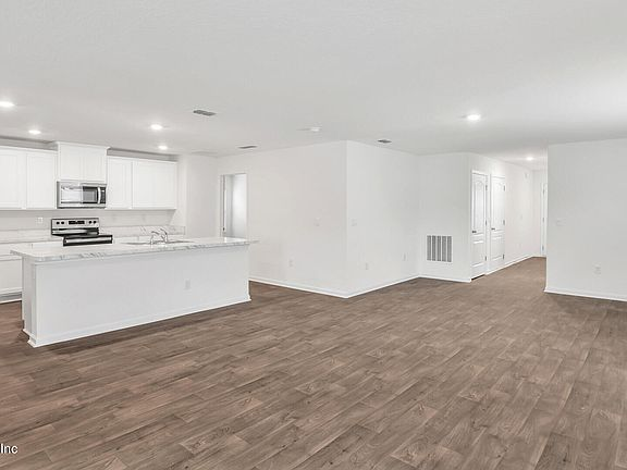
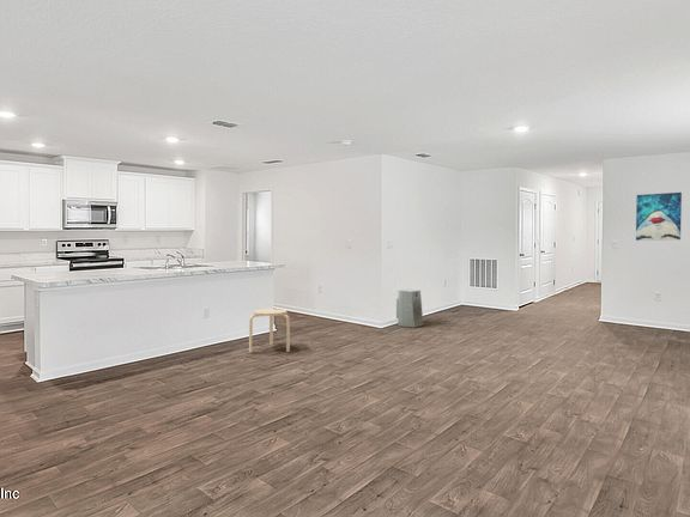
+ fan [395,288,424,329]
+ wall art [635,191,683,242]
+ stool [248,308,291,354]
